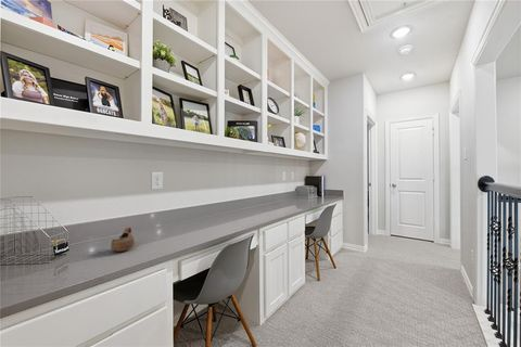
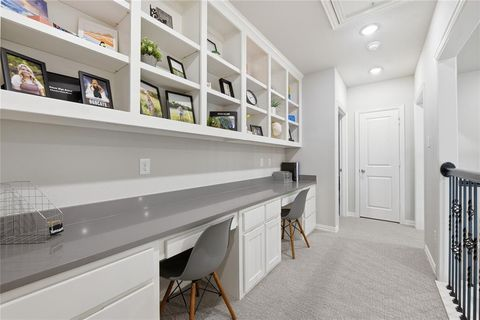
- cup [110,226,136,253]
